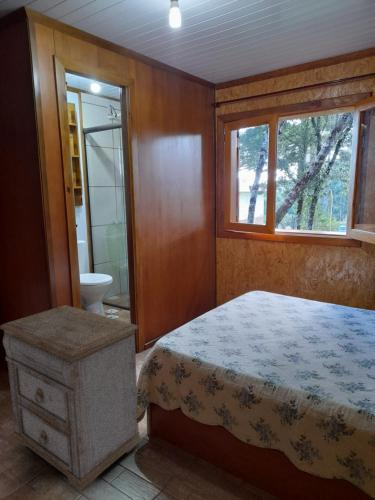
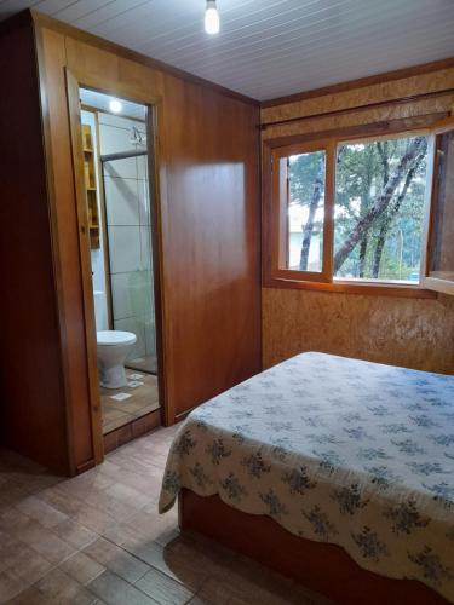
- nightstand [0,304,142,492]
